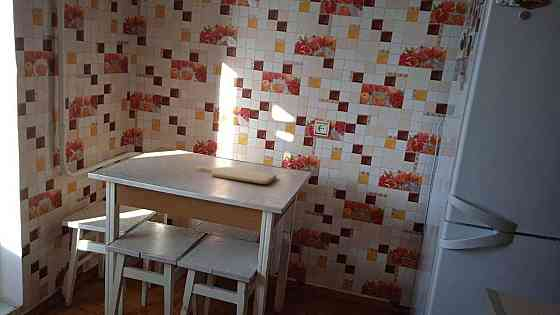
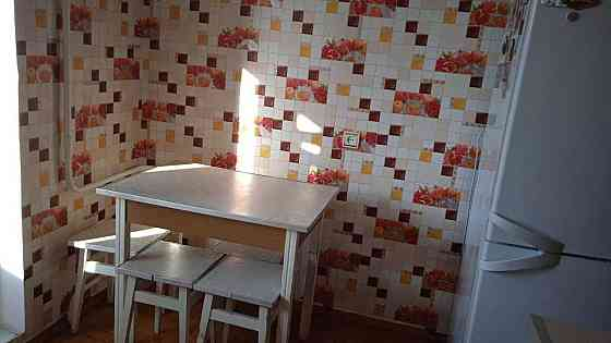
- chopping board [195,165,278,185]
